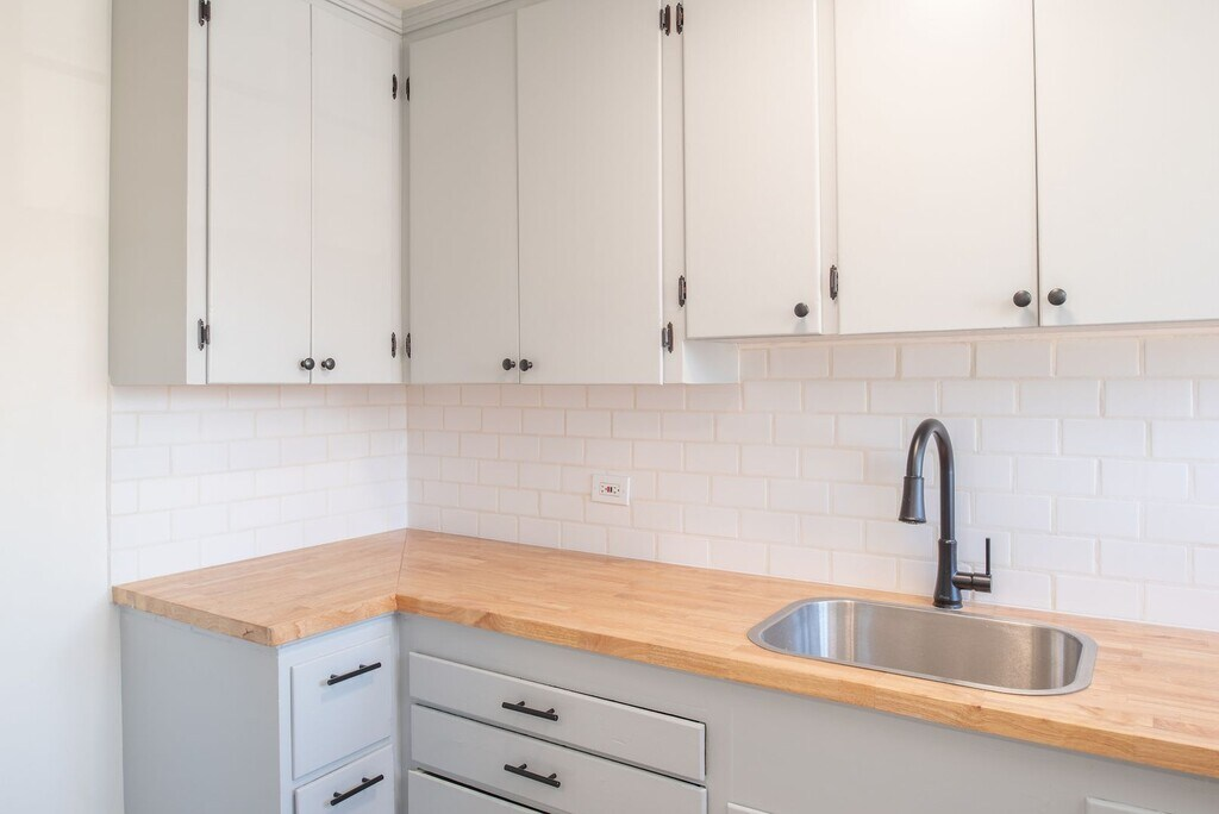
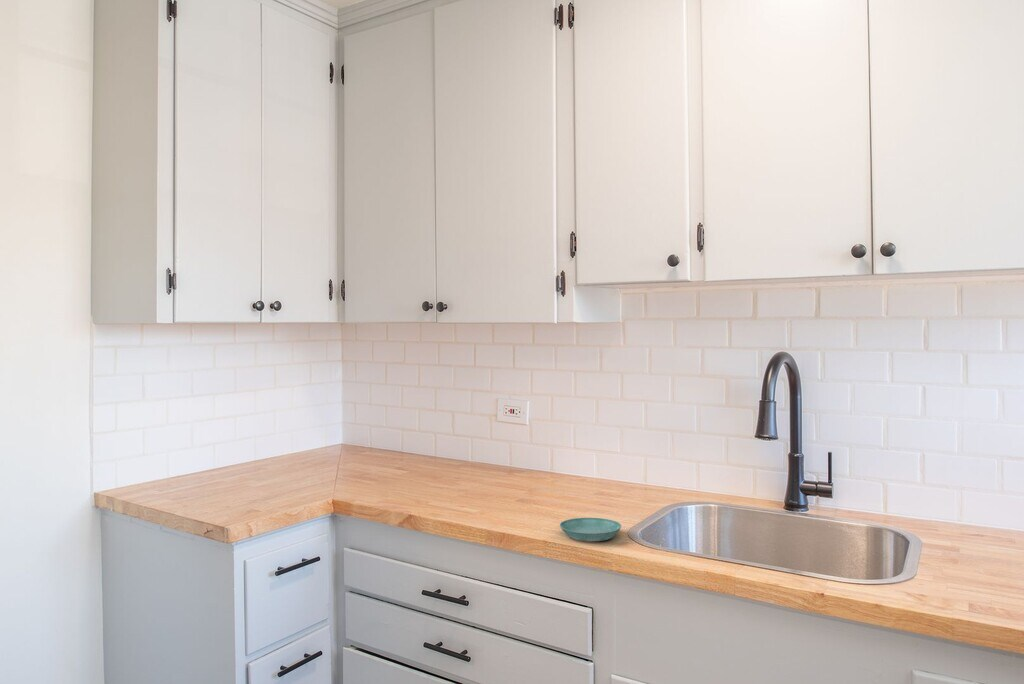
+ saucer [559,517,622,542]
